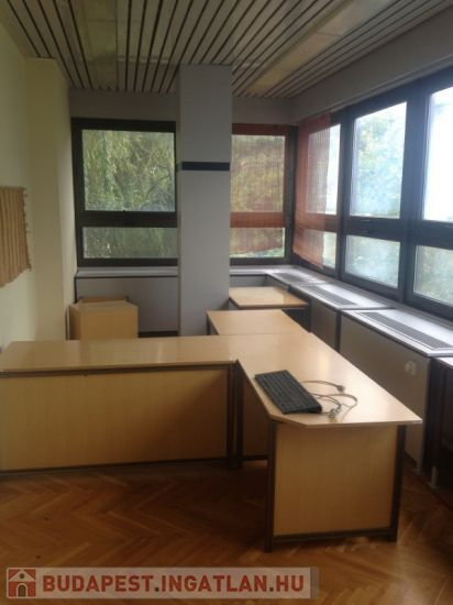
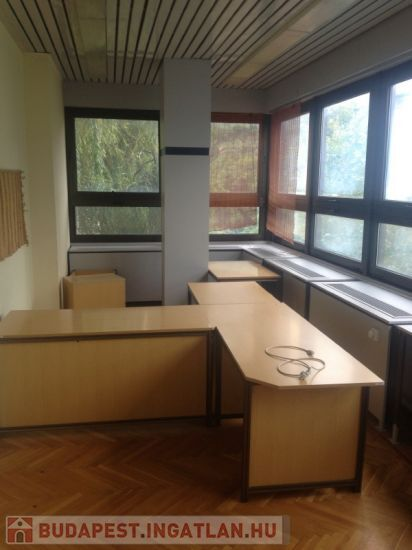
- keyboard [253,369,324,416]
